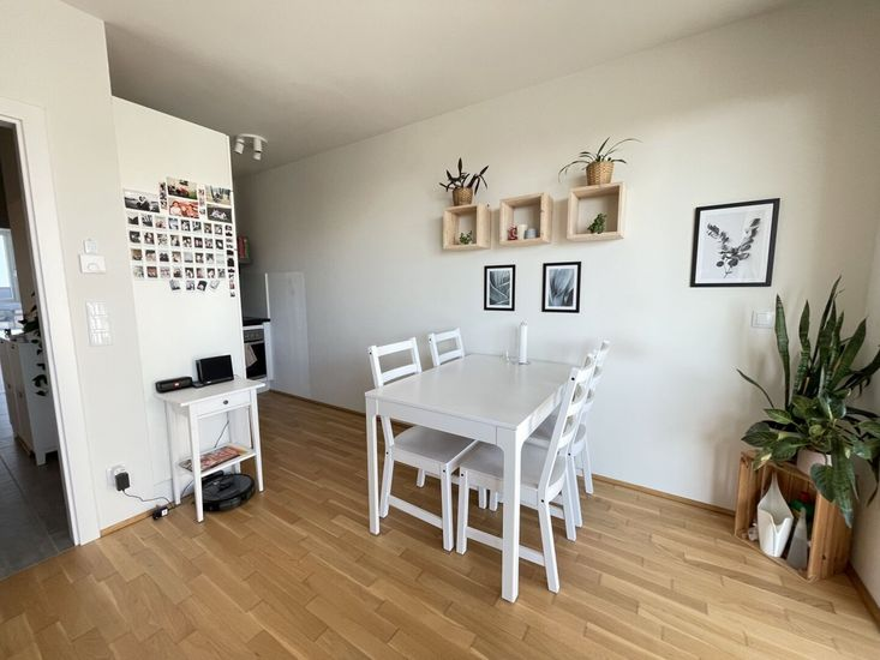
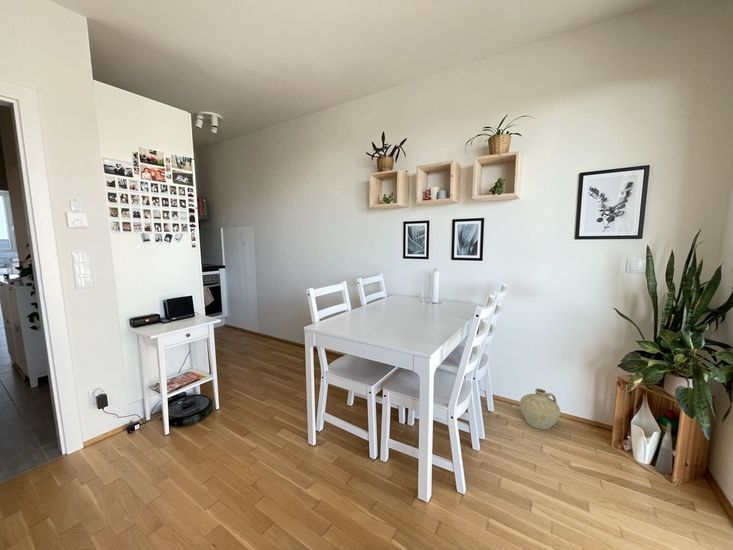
+ ceramic jug [519,387,561,430]
